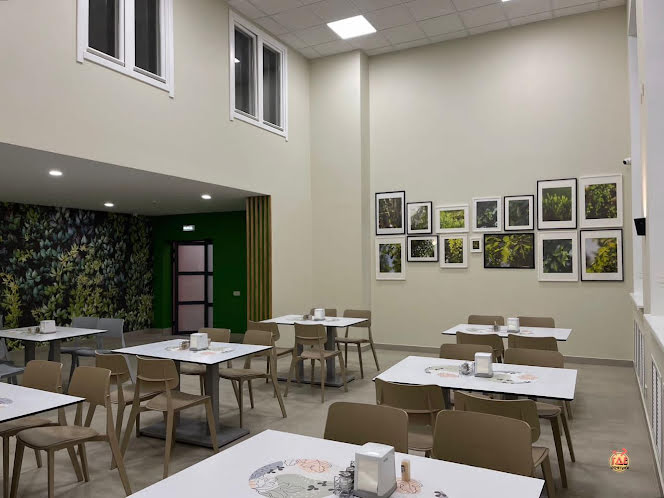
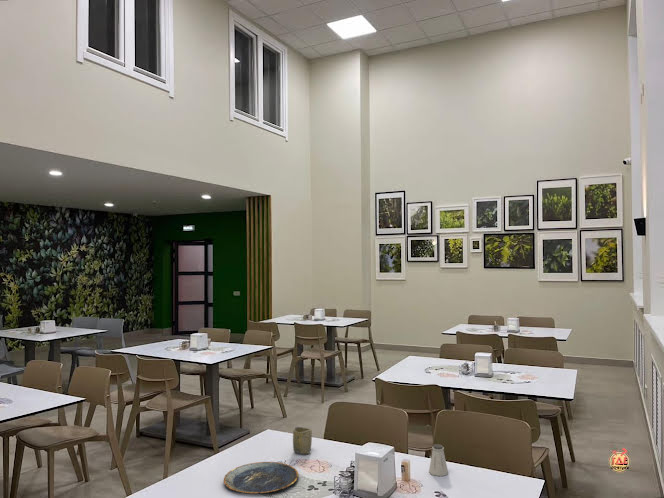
+ plate [223,461,299,495]
+ saltshaker [428,443,449,477]
+ cup [292,426,313,455]
